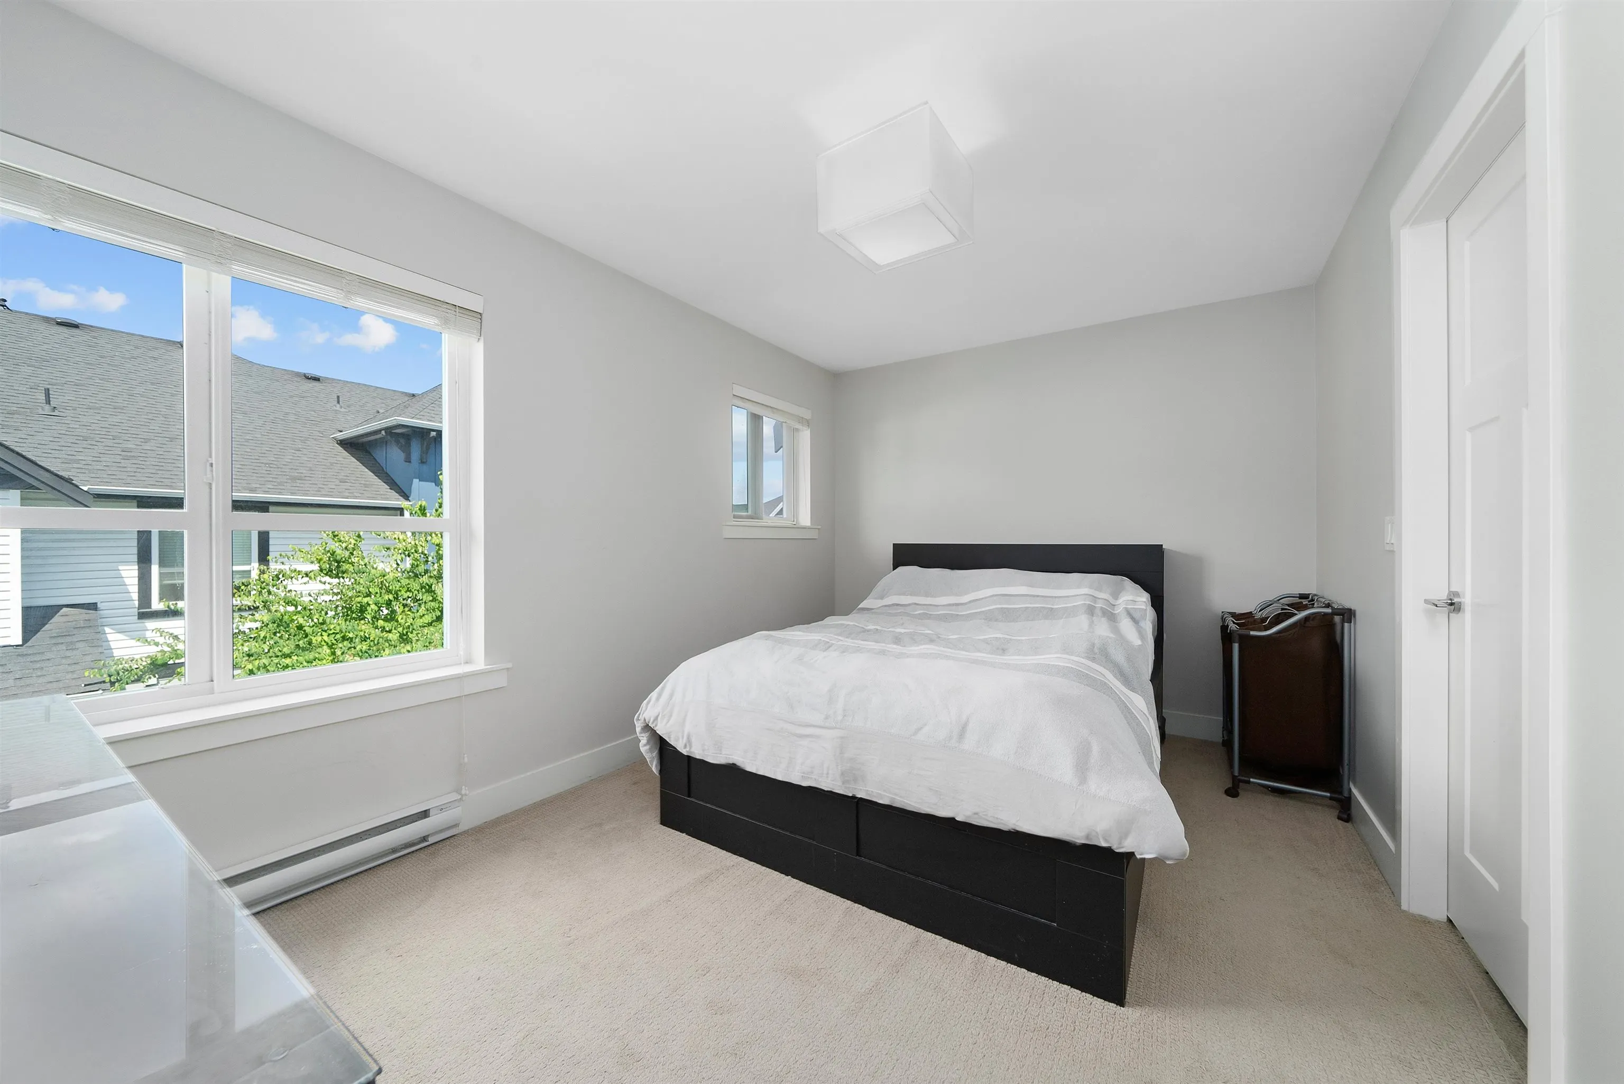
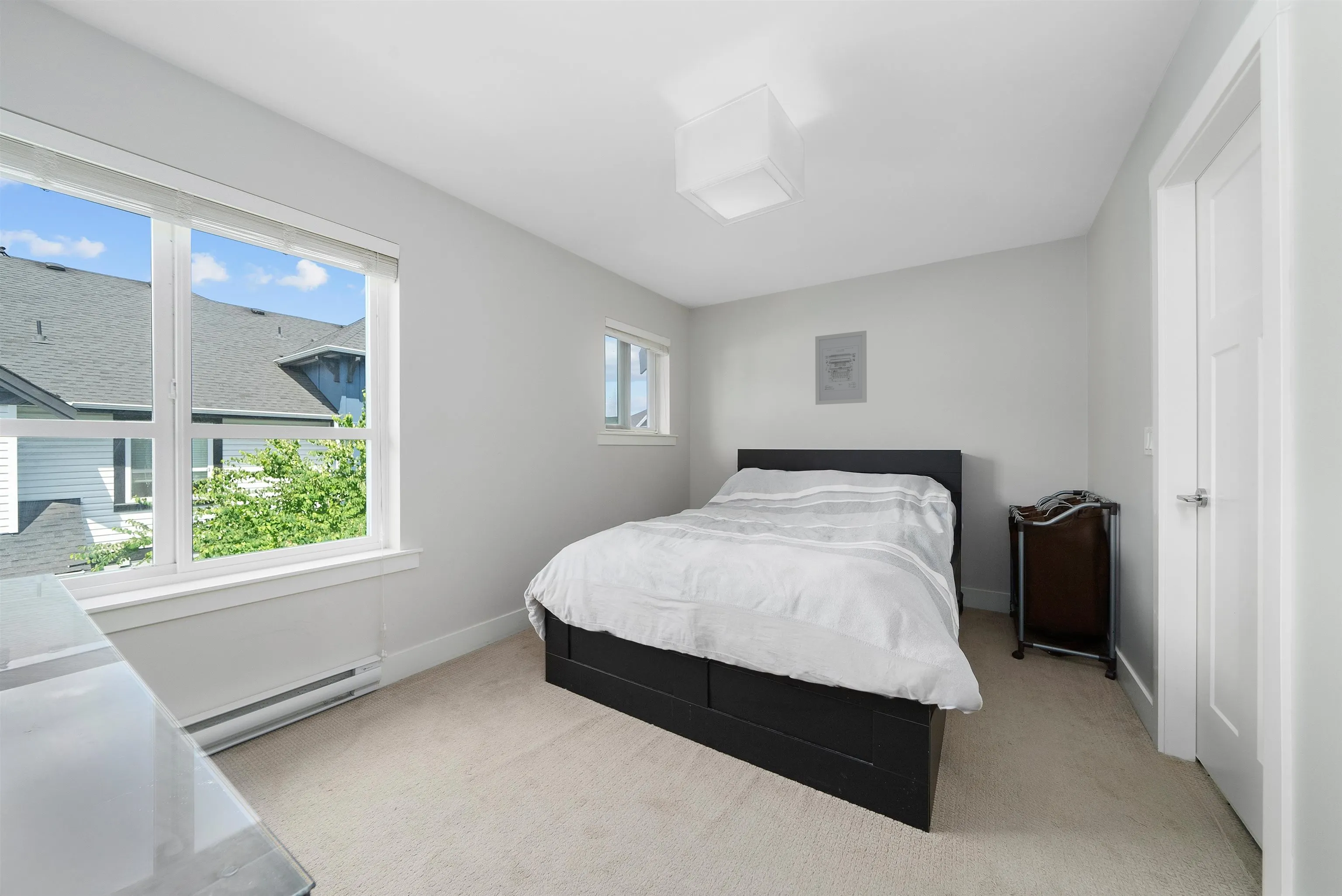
+ wall art [815,330,867,405]
